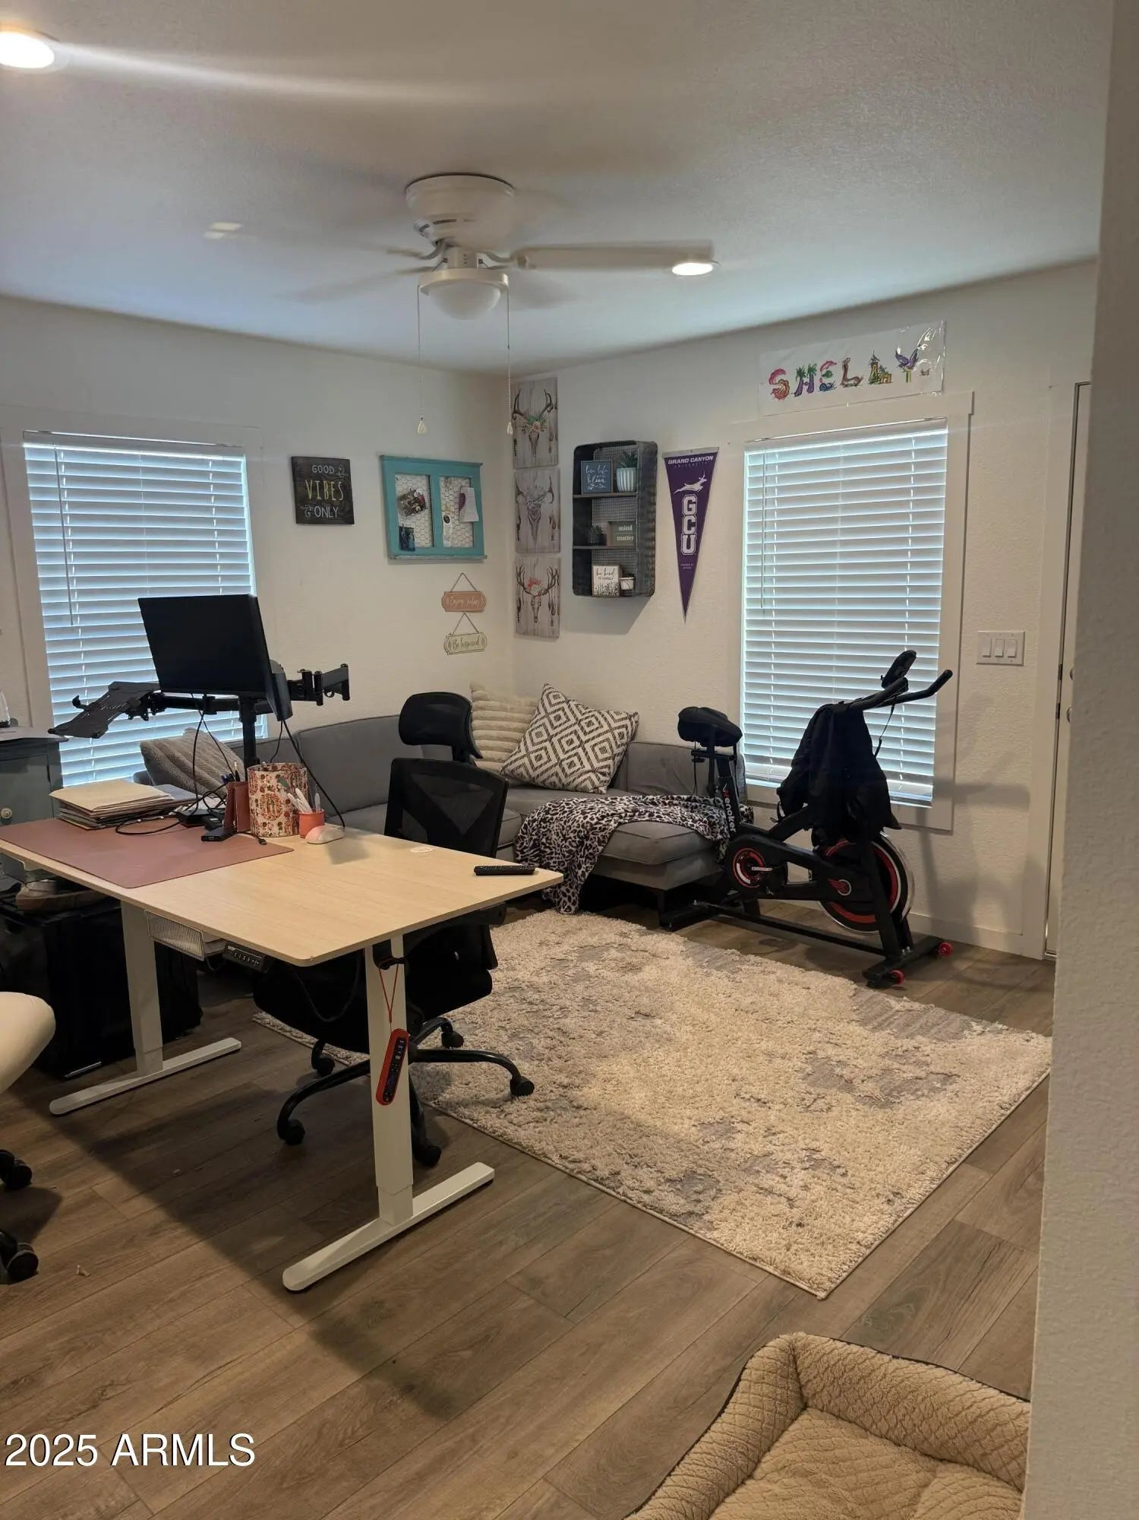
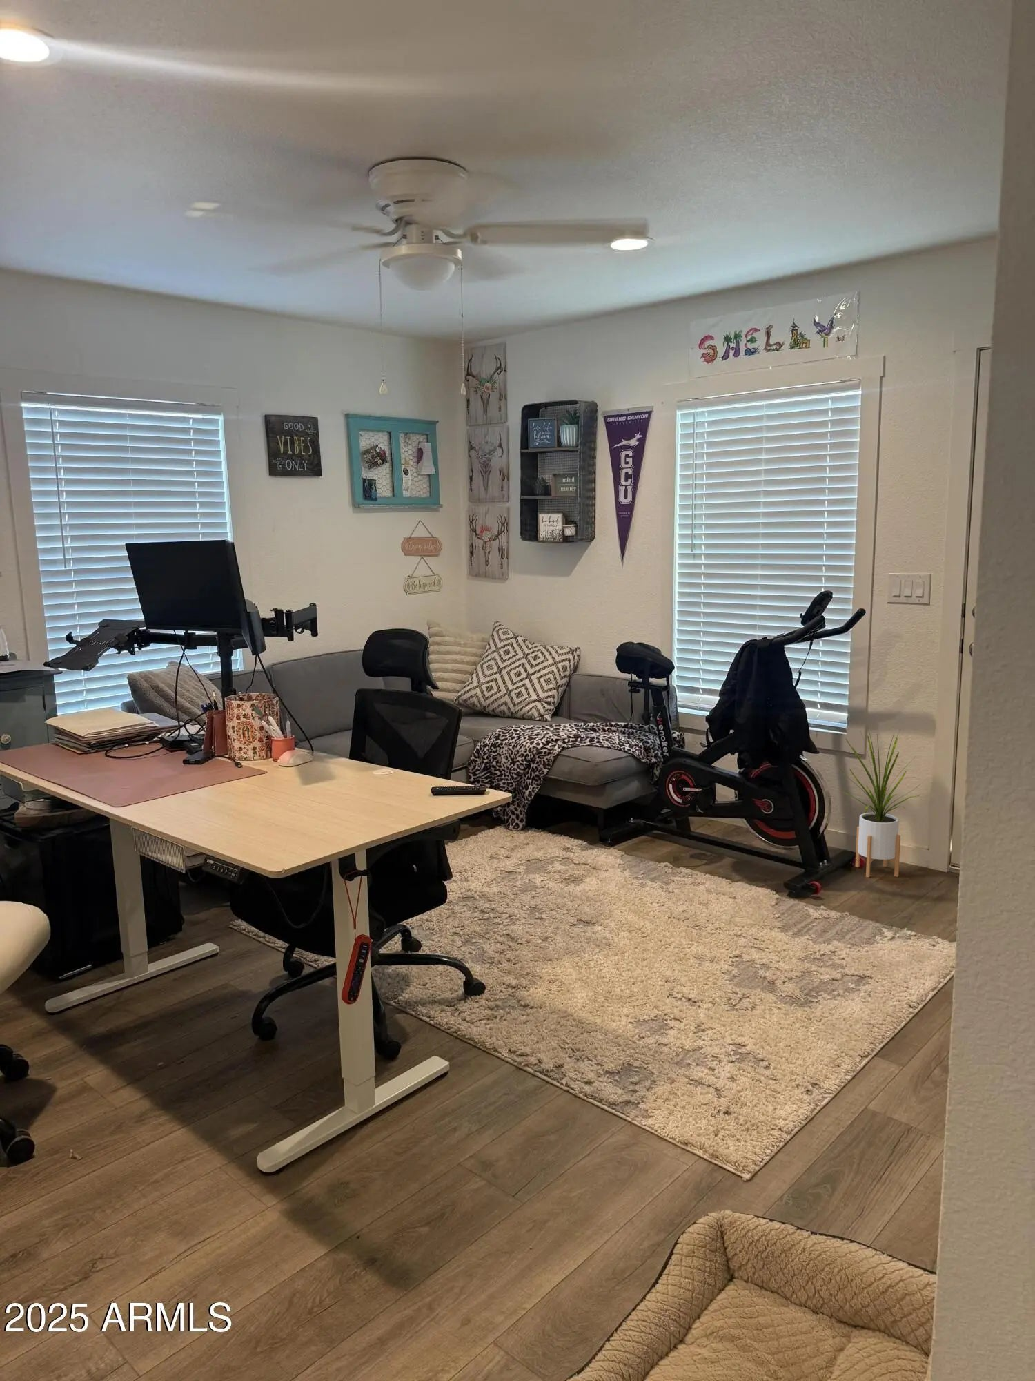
+ house plant [837,725,926,878]
